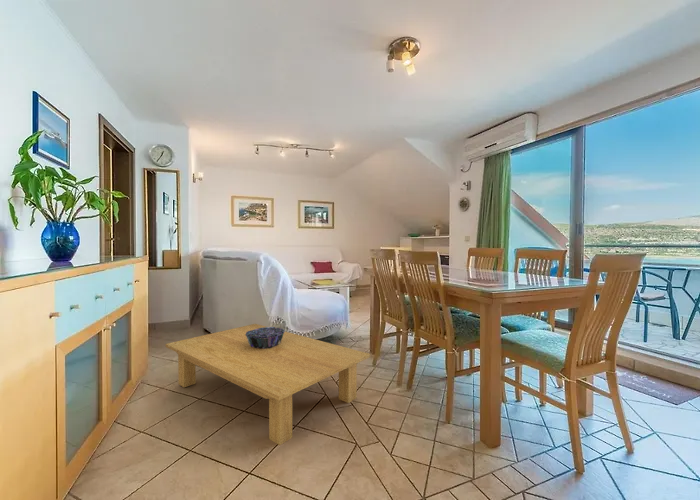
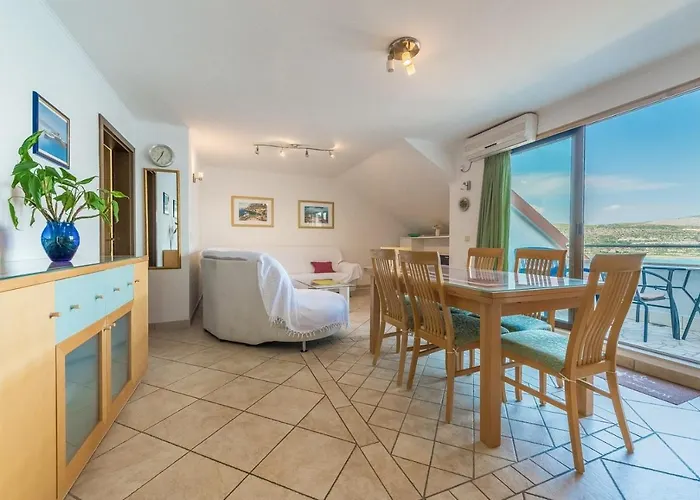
- coffee table [164,323,371,446]
- decorative bowl [245,326,286,349]
